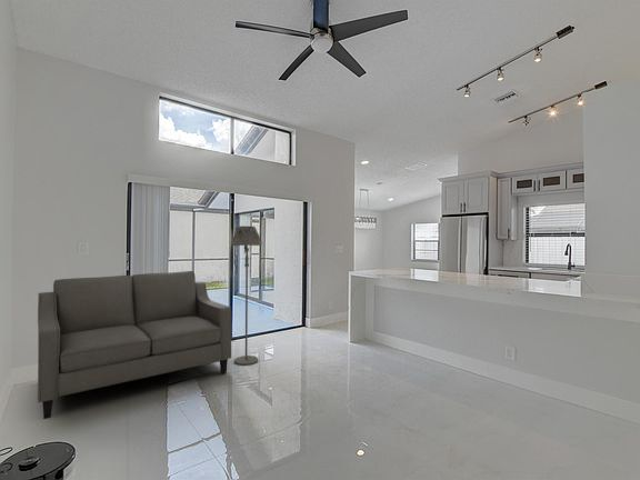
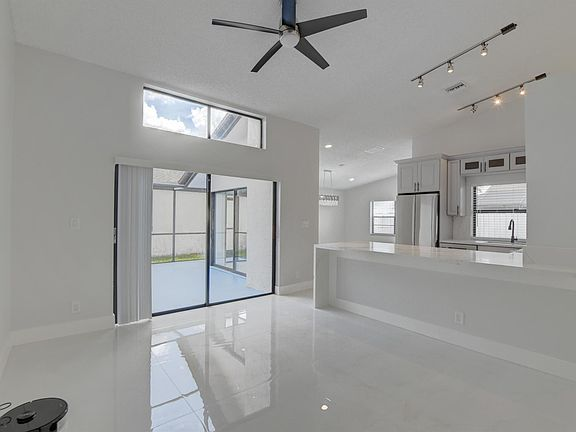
- sofa [37,270,232,420]
- floor lamp [230,226,263,367]
